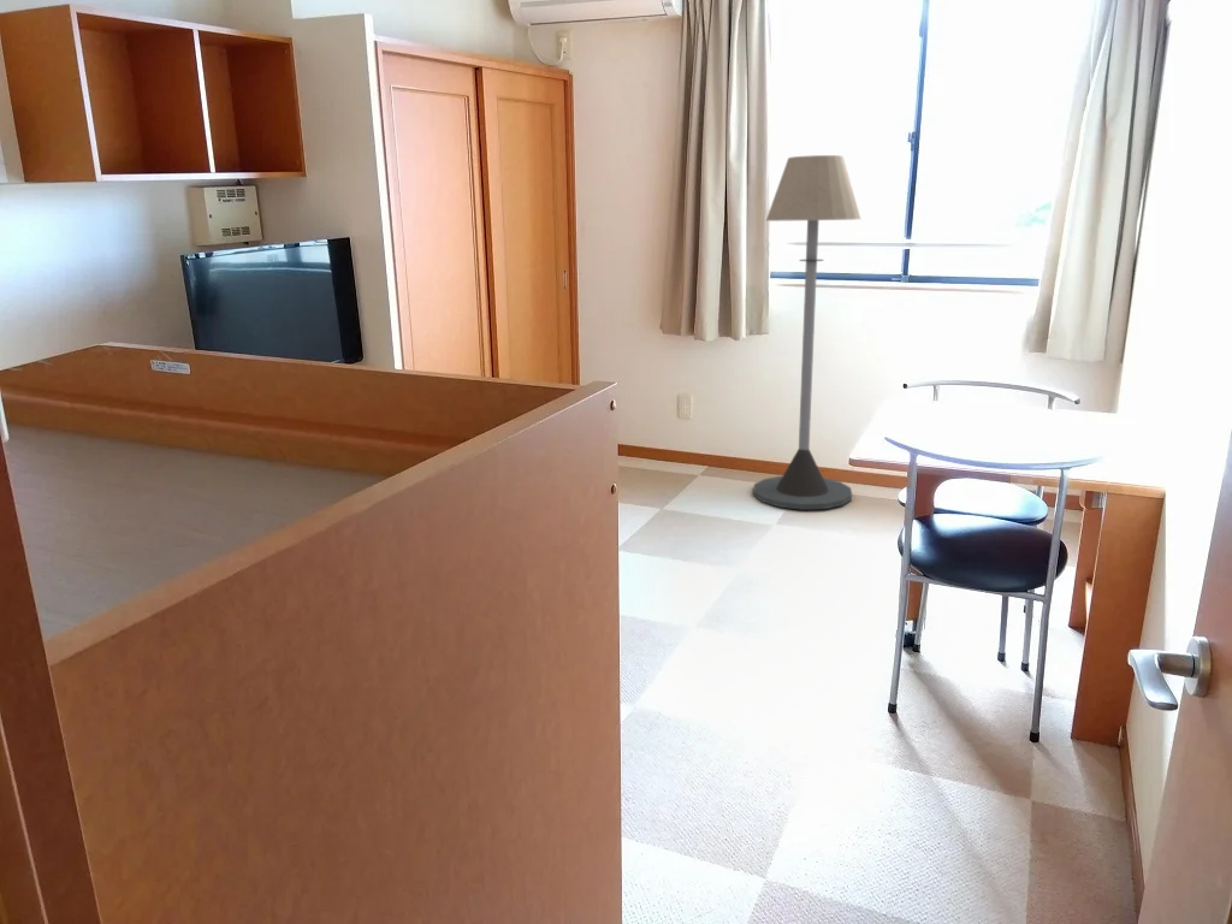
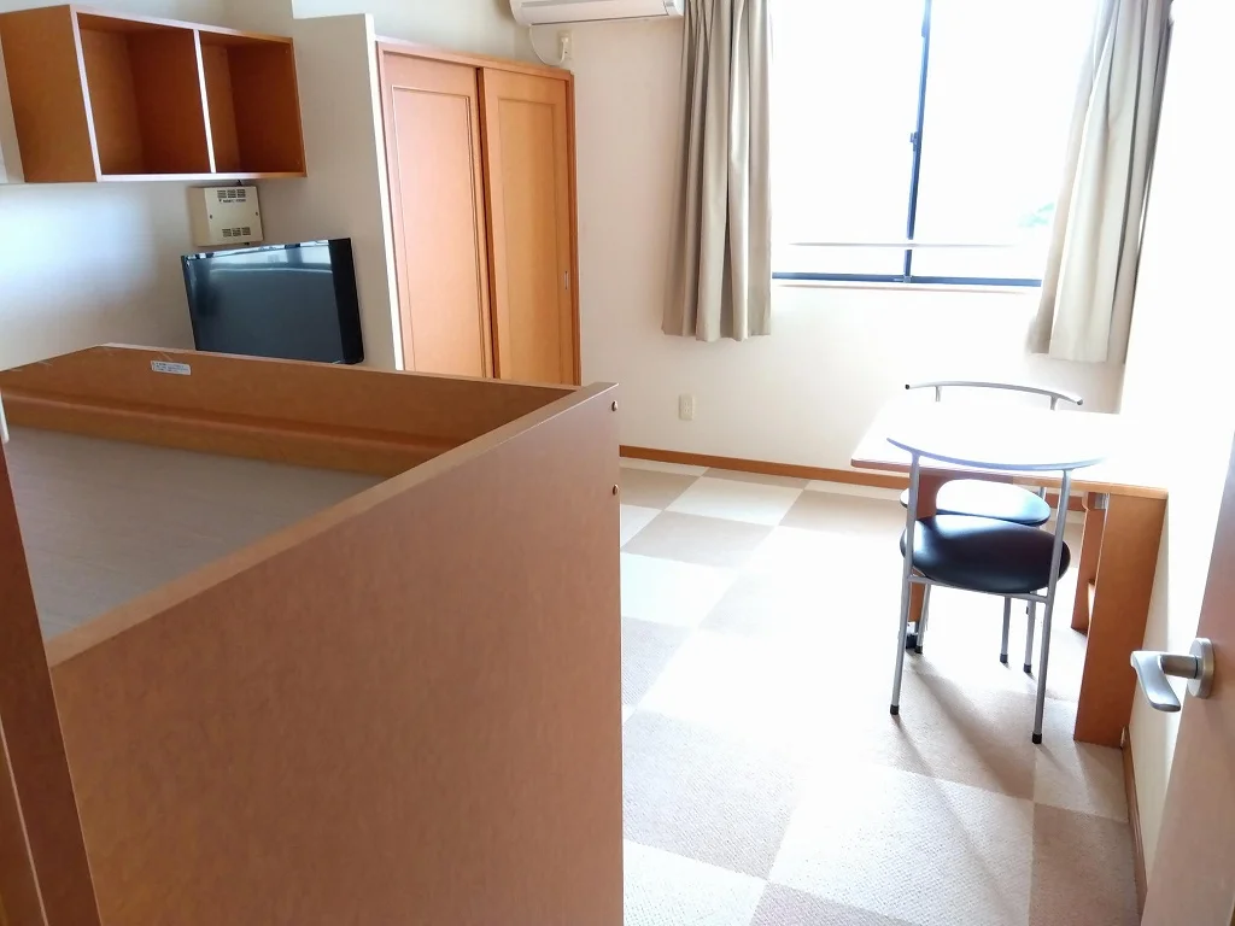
- floor lamp [752,154,861,511]
